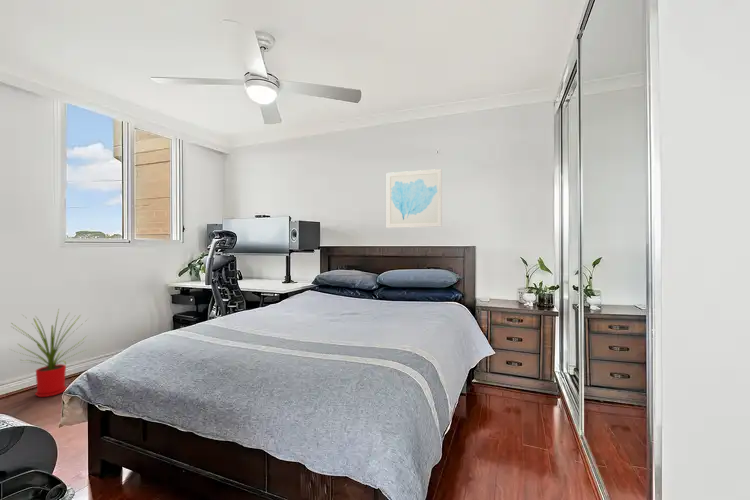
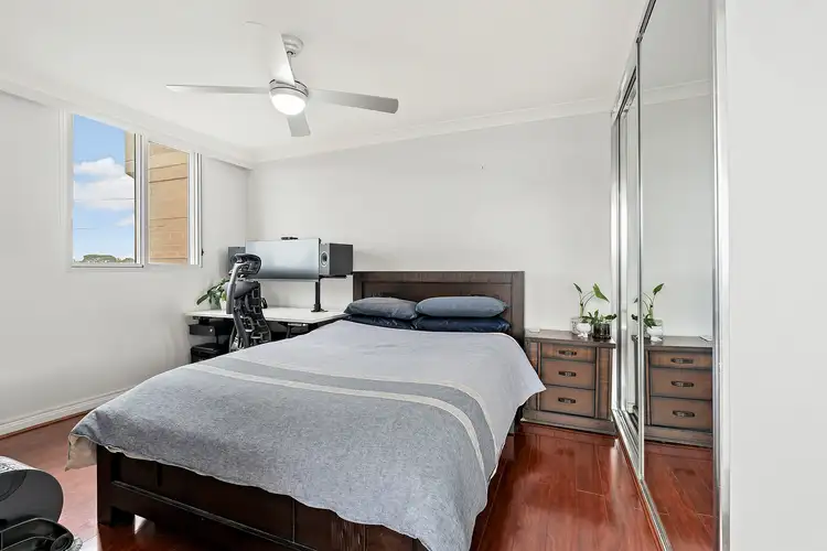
- house plant [9,309,90,398]
- wall art [386,168,443,229]
